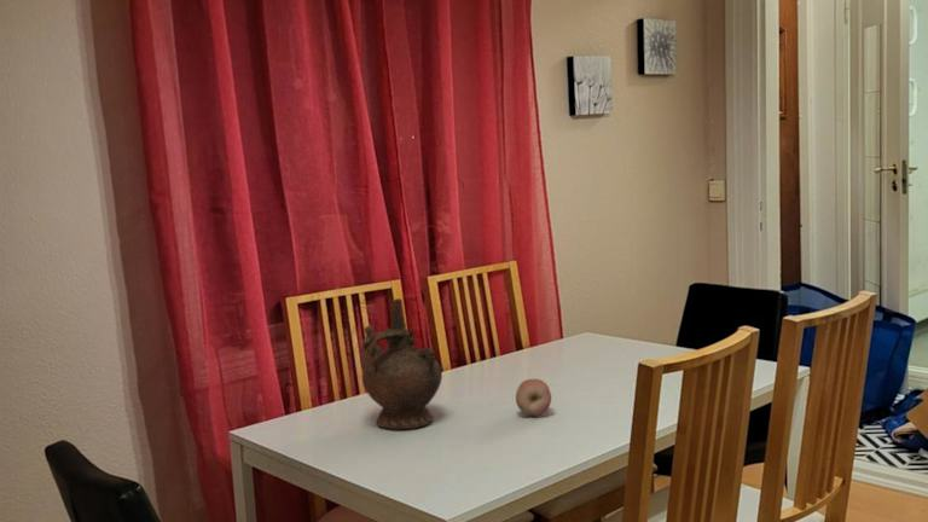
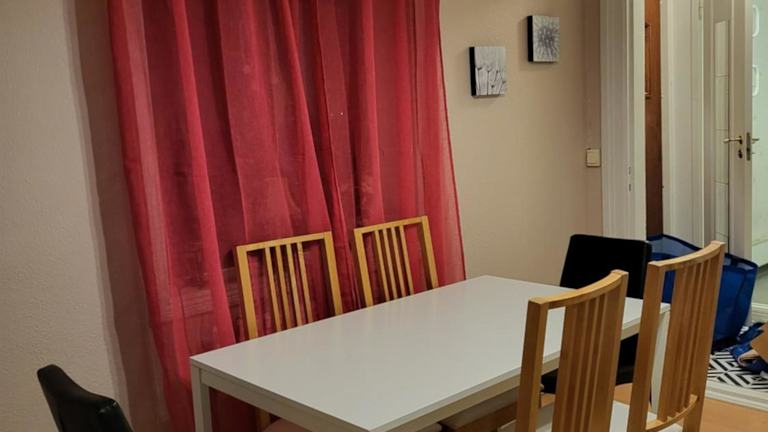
- fruit [515,378,552,417]
- ceremonial vessel [359,297,443,430]
